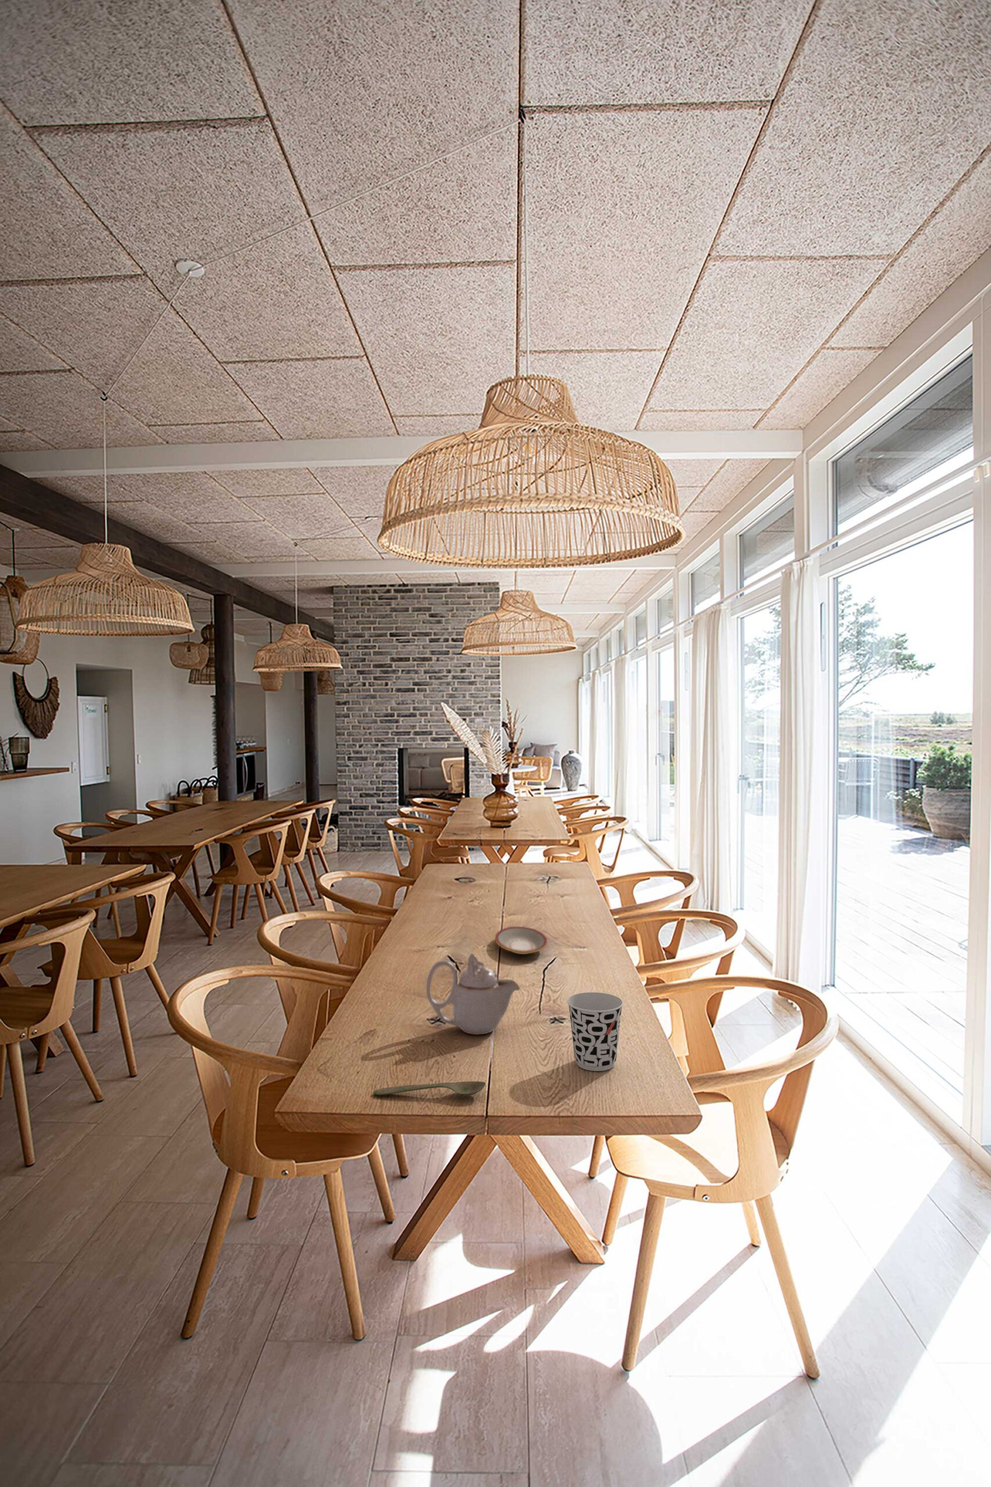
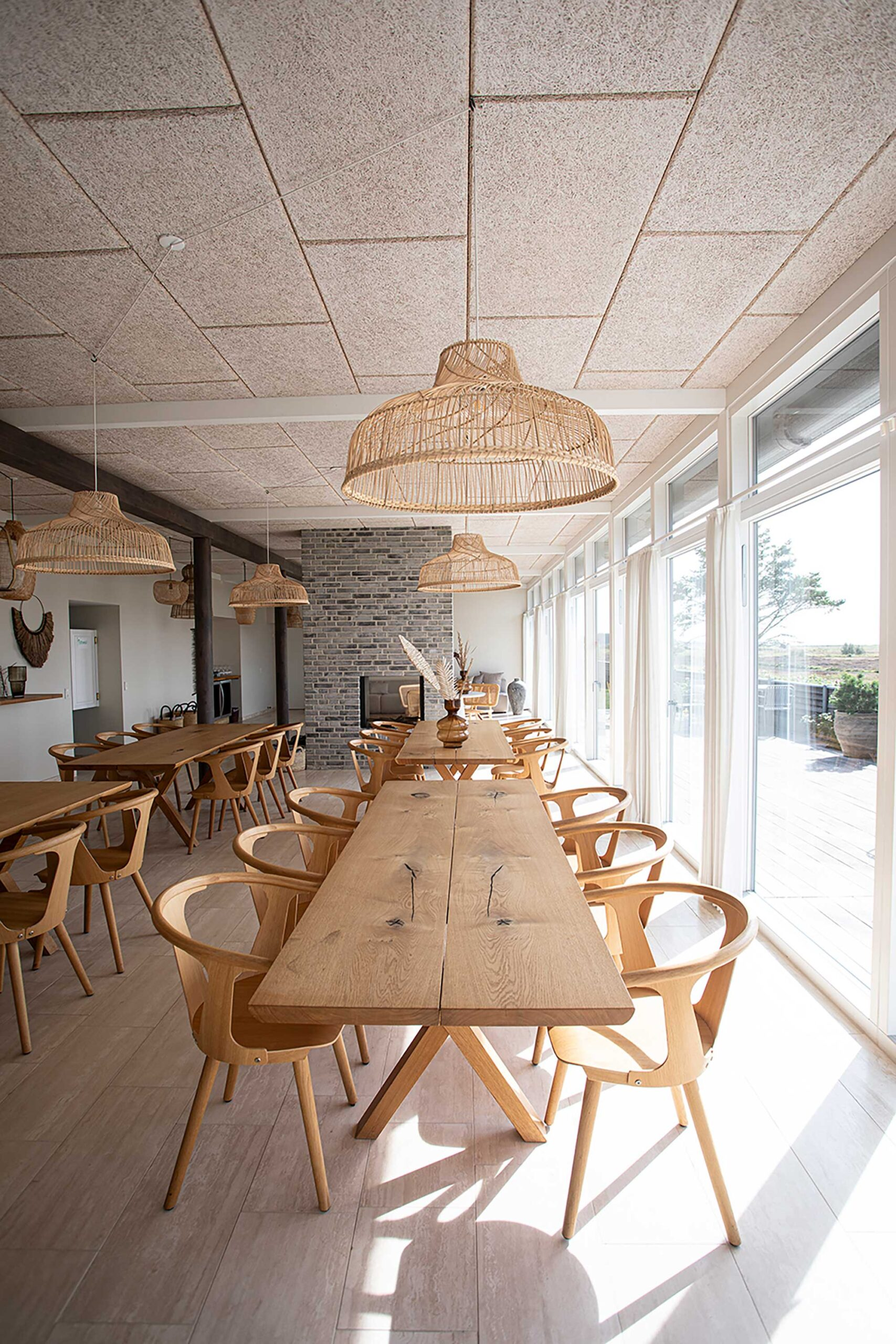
- plate [494,926,549,955]
- spoon [373,1081,486,1096]
- teapot [426,953,520,1036]
- cup [566,991,624,1072]
